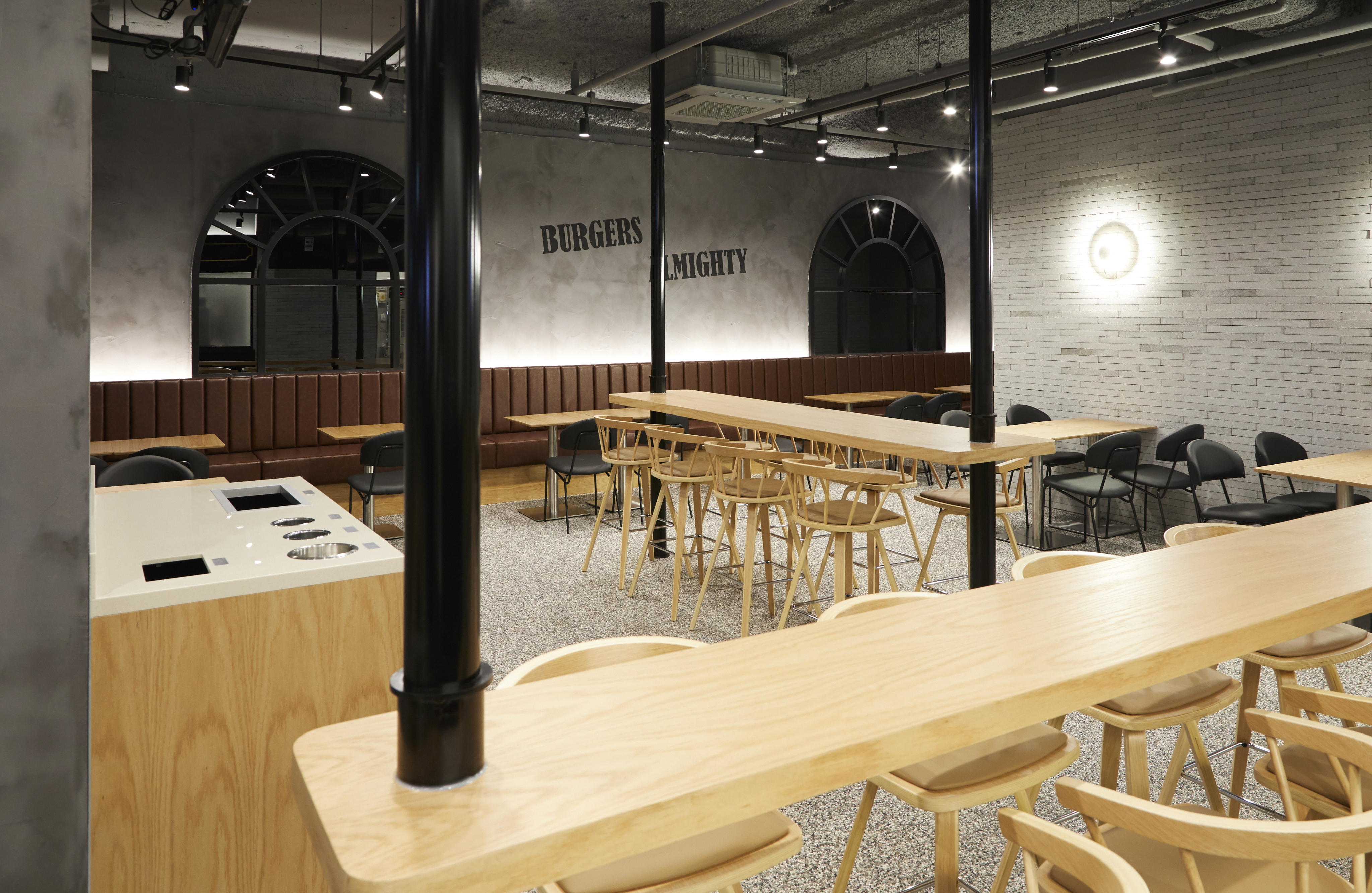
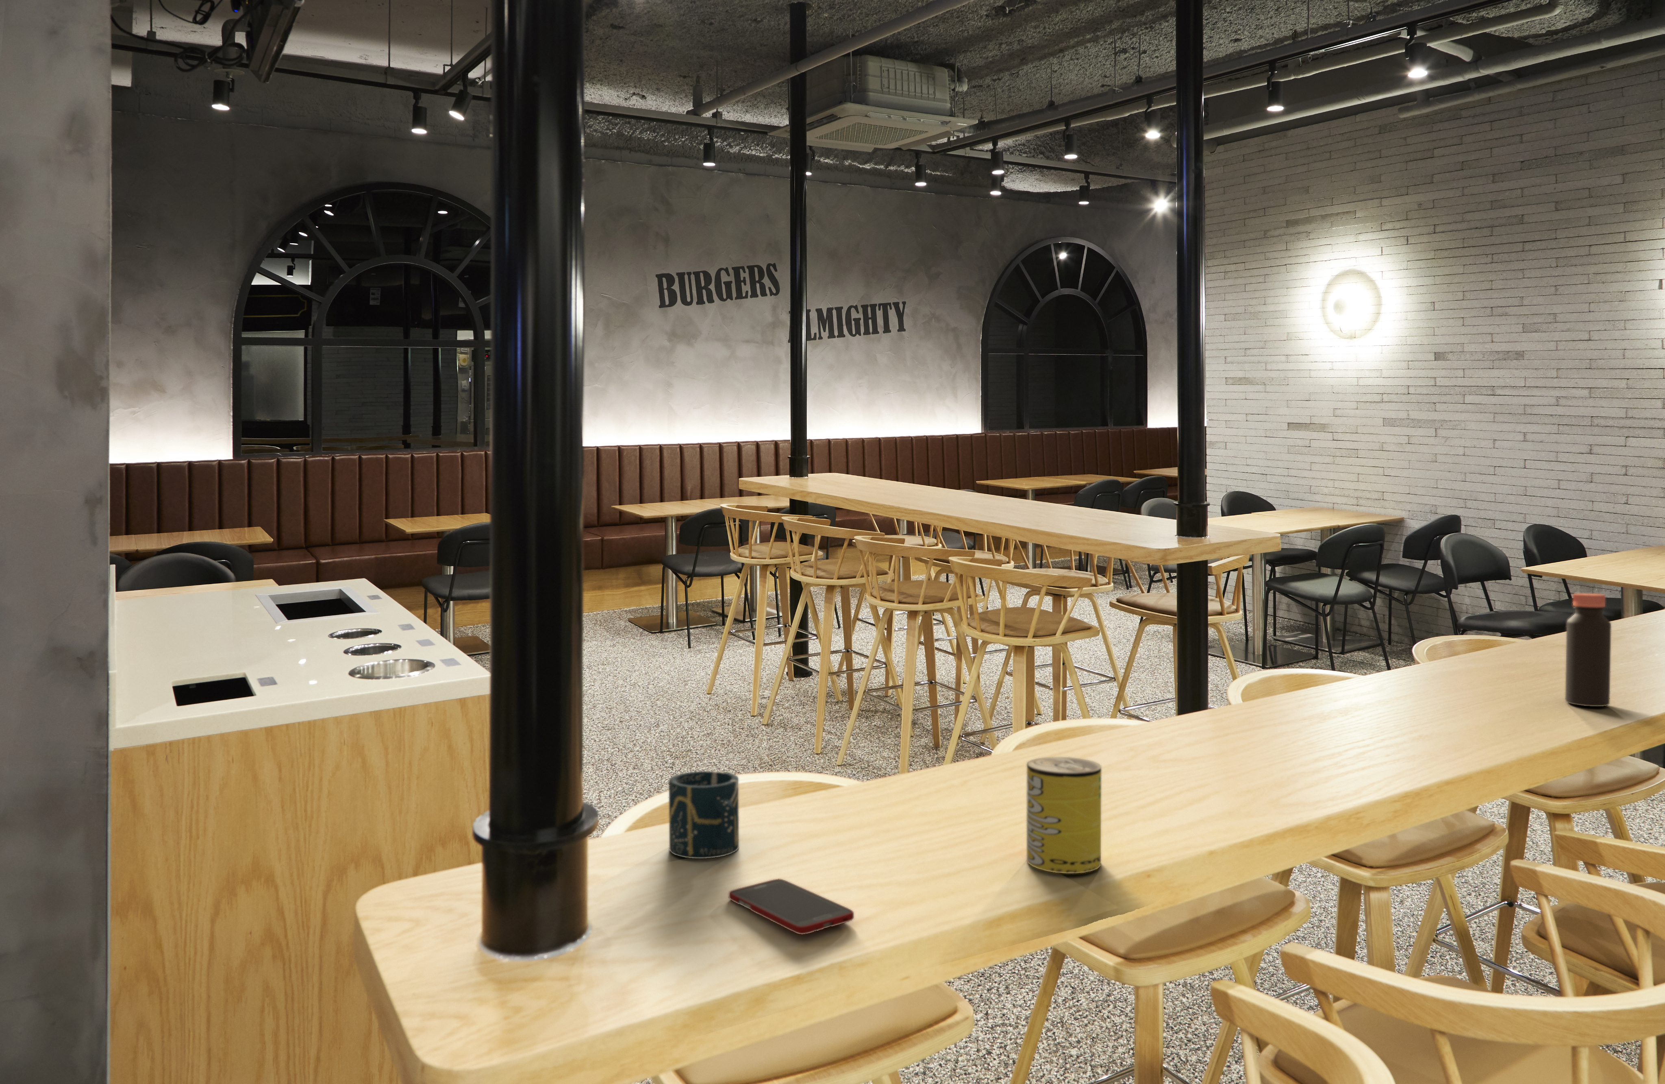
+ beverage can [1025,756,1102,874]
+ cell phone [728,879,854,935]
+ cup [669,771,739,859]
+ bottle [1564,594,1612,706]
